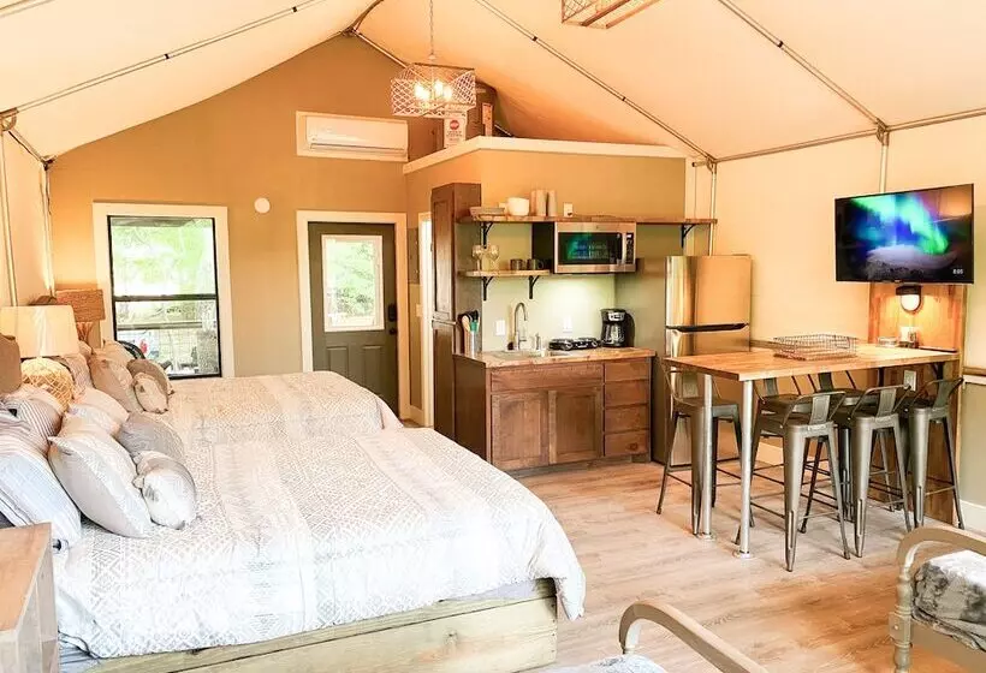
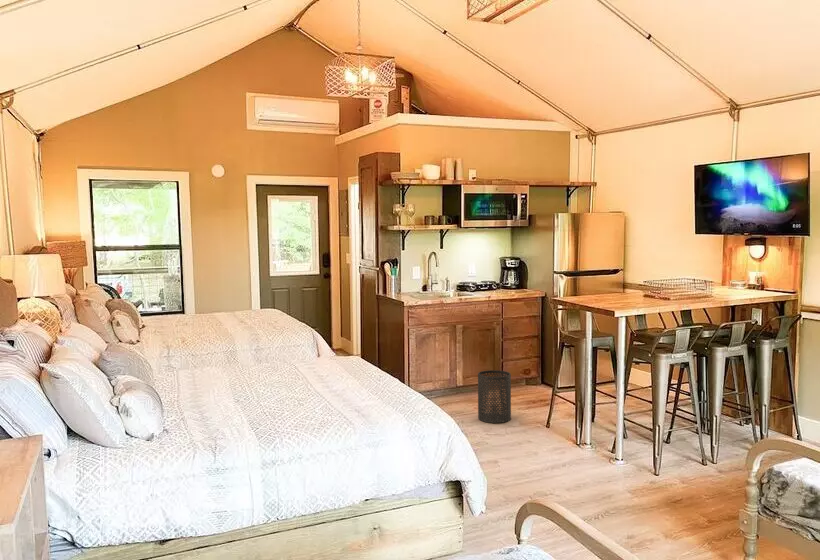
+ trash can [477,369,512,424]
